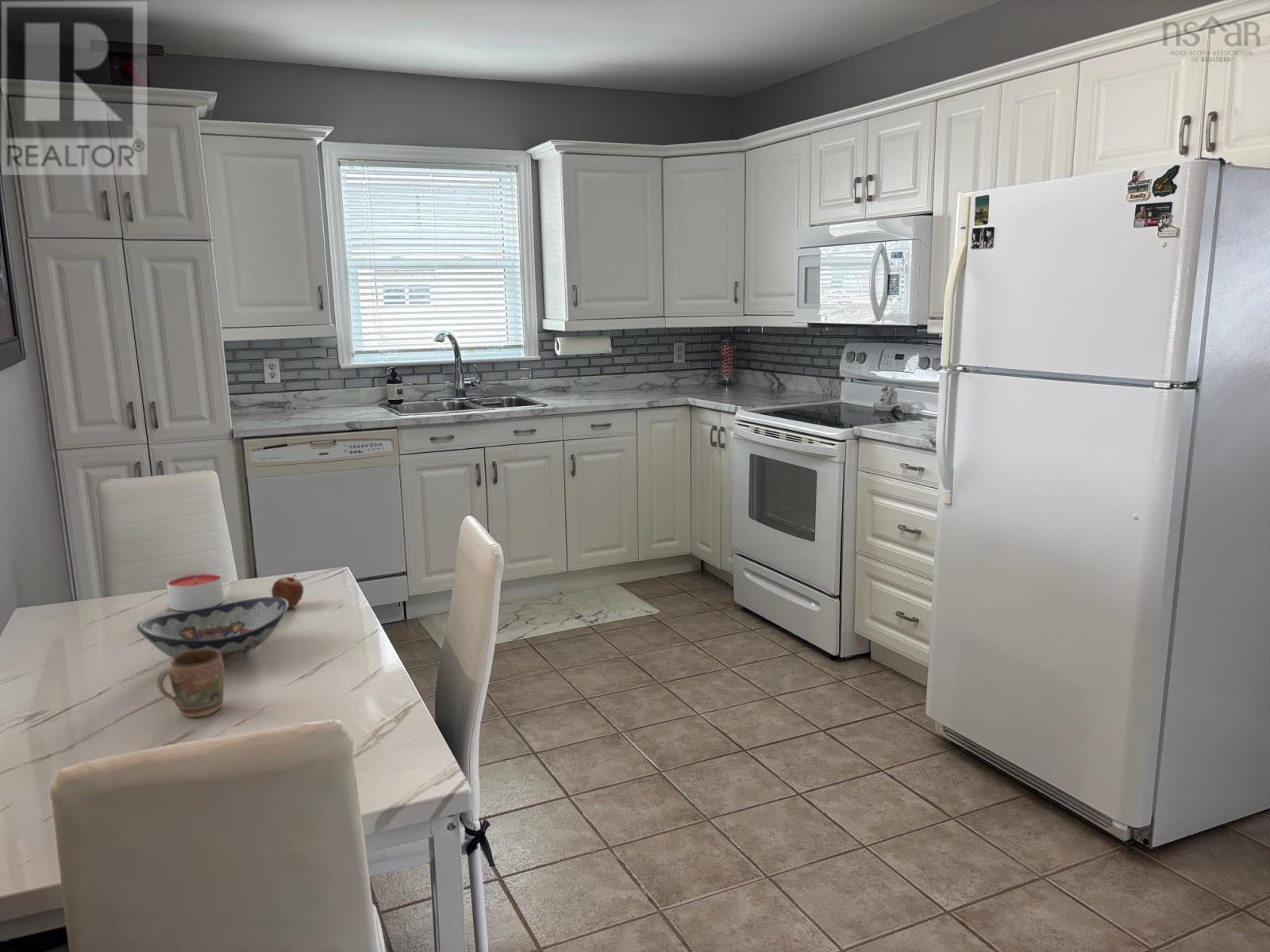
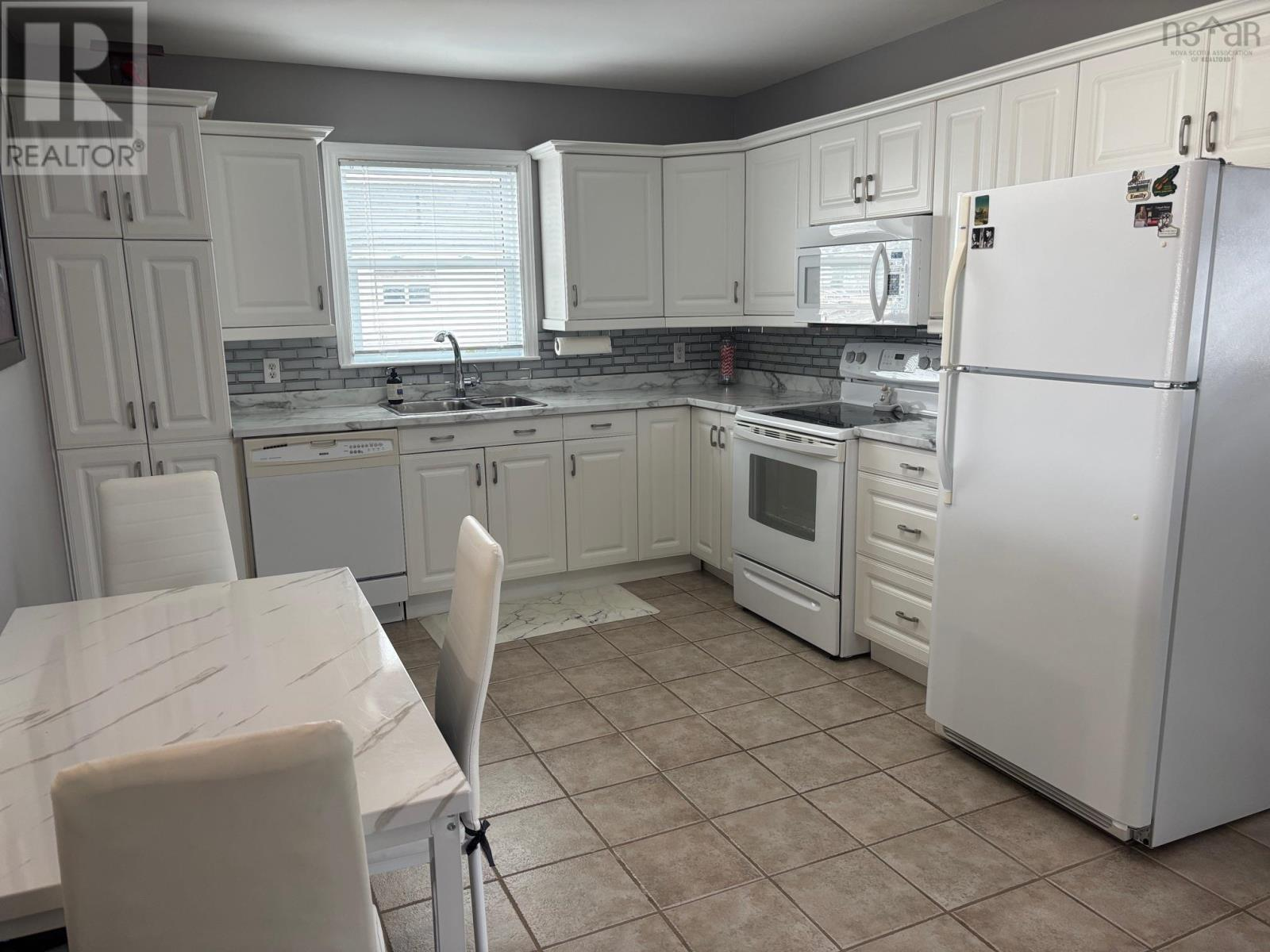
- mug [156,648,225,718]
- candle [166,571,225,612]
- fruit [271,574,304,609]
- decorative bowl [136,597,288,663]
